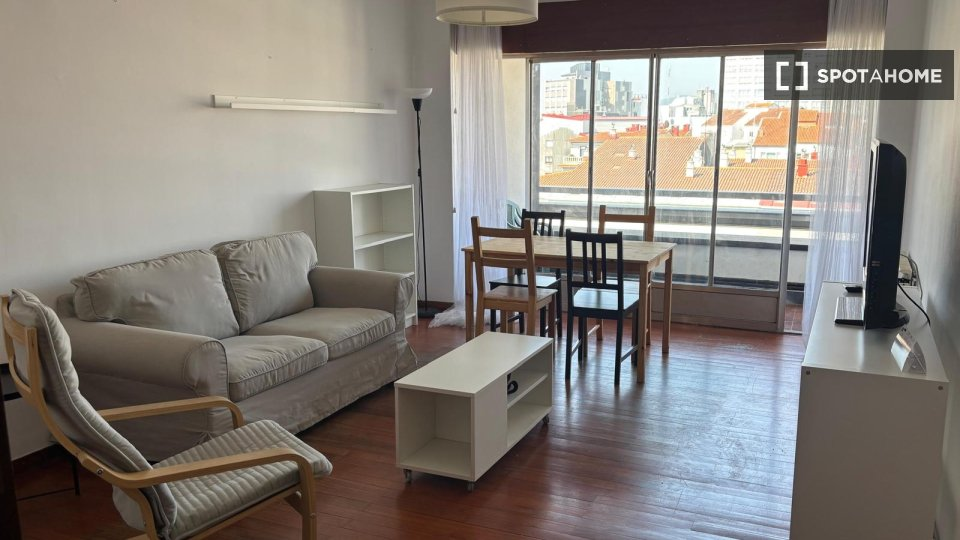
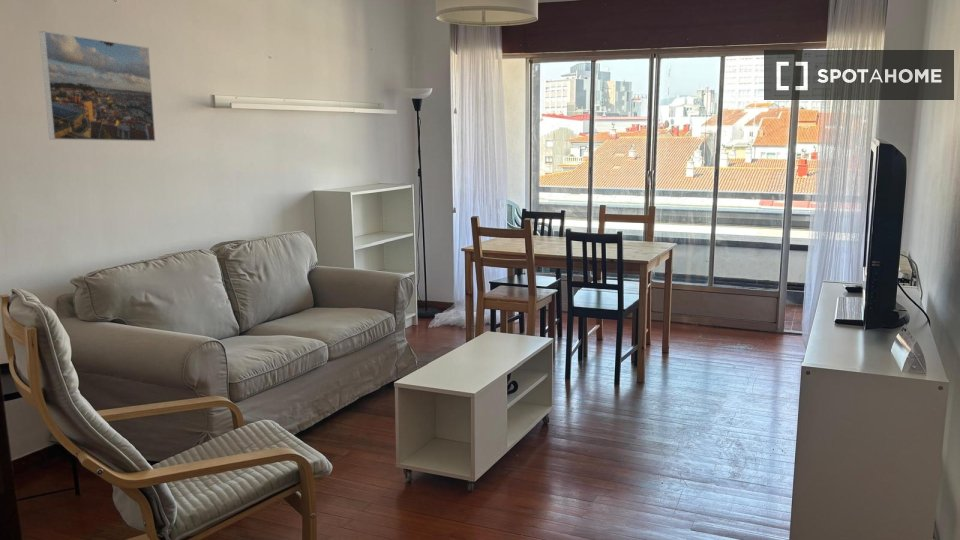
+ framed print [38,30,156,142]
